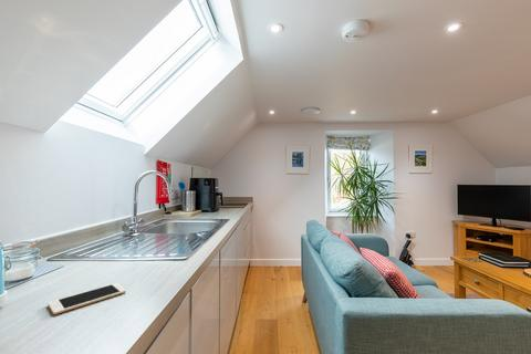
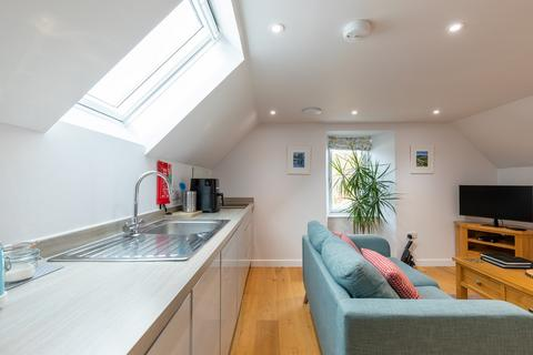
- cell phone [48,282,127,315]
